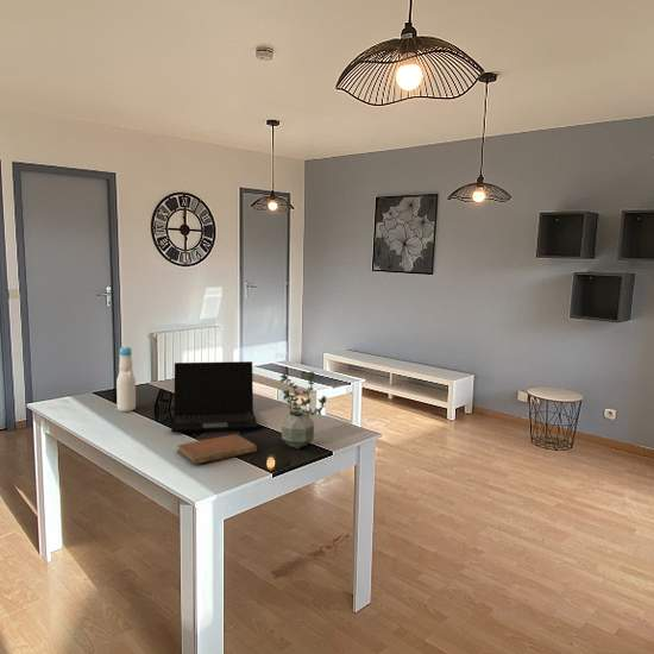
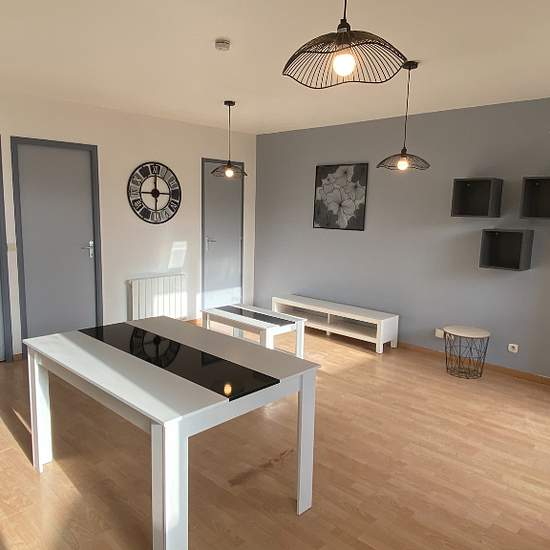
- bottle [115,345,137,413]
- potted plant [278,371,327,449]
- notebook [176,433,258,466]
- laptop [170,360,259,434]
